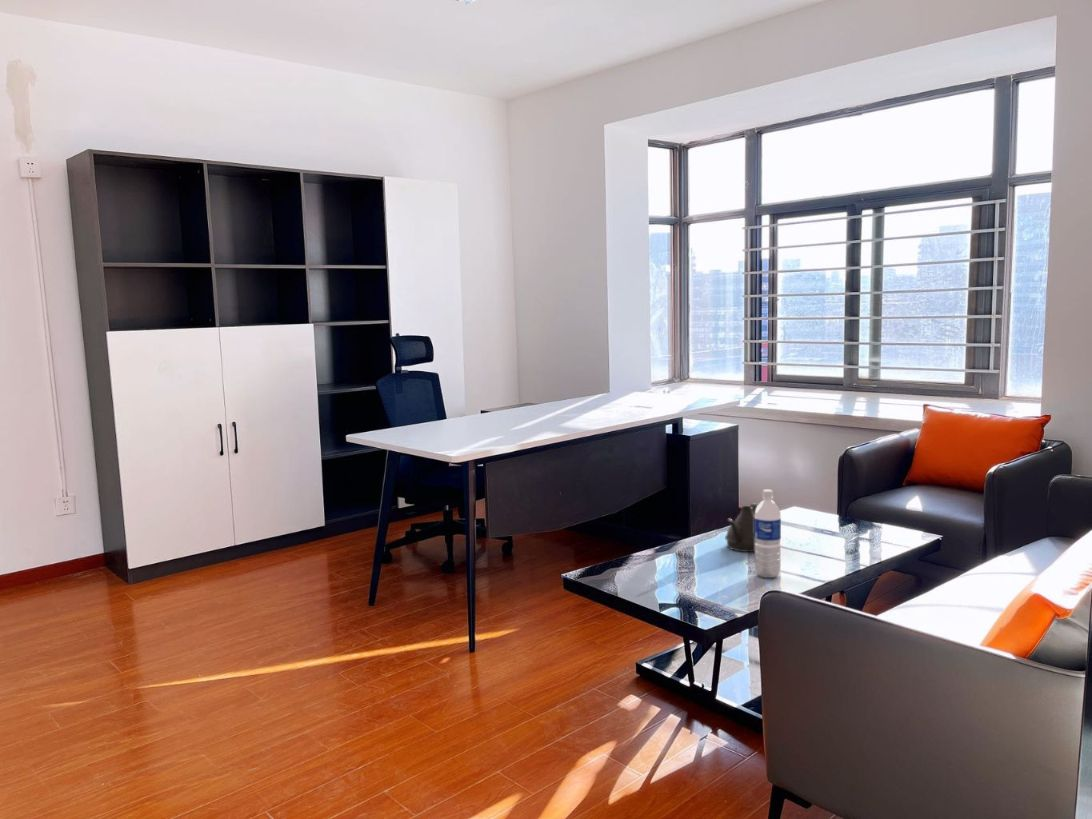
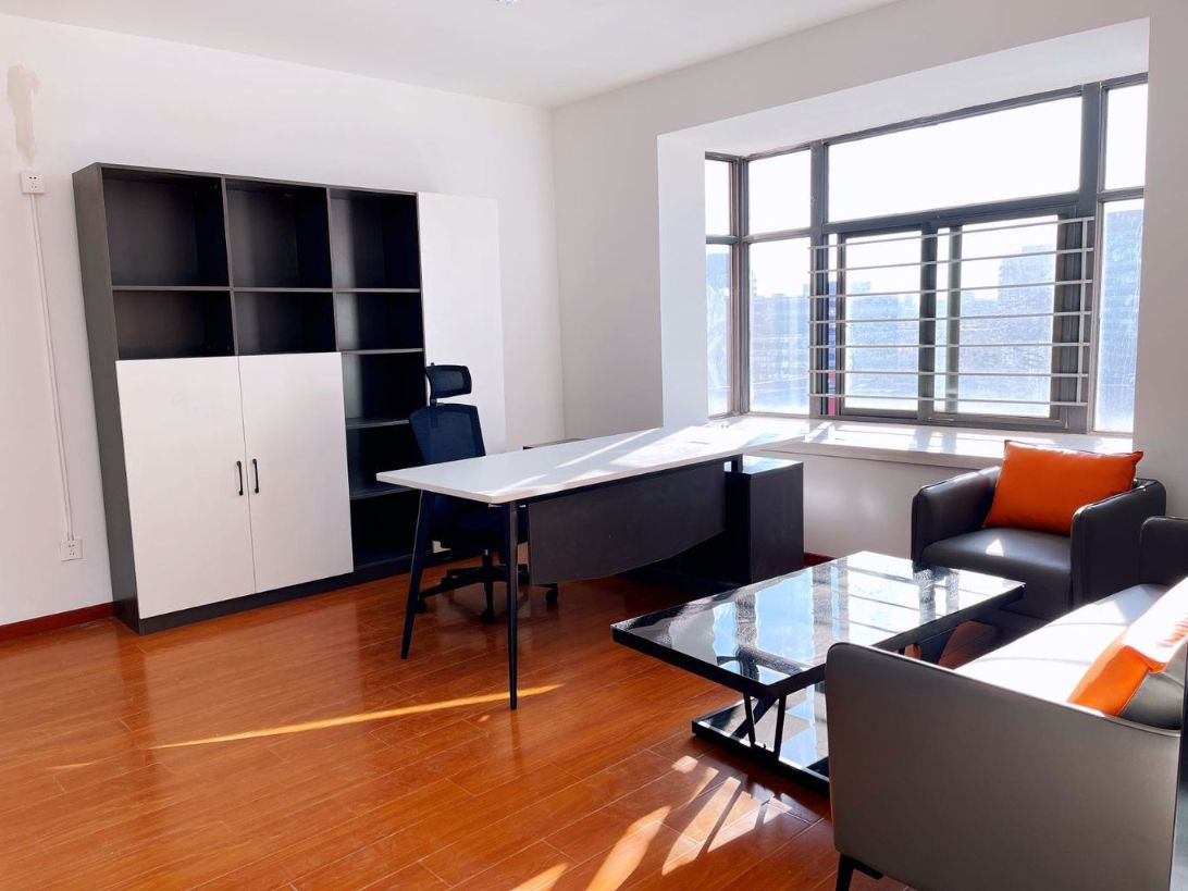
- water bottle [754,489,782,579]
- teapot [724,502,759,553]
